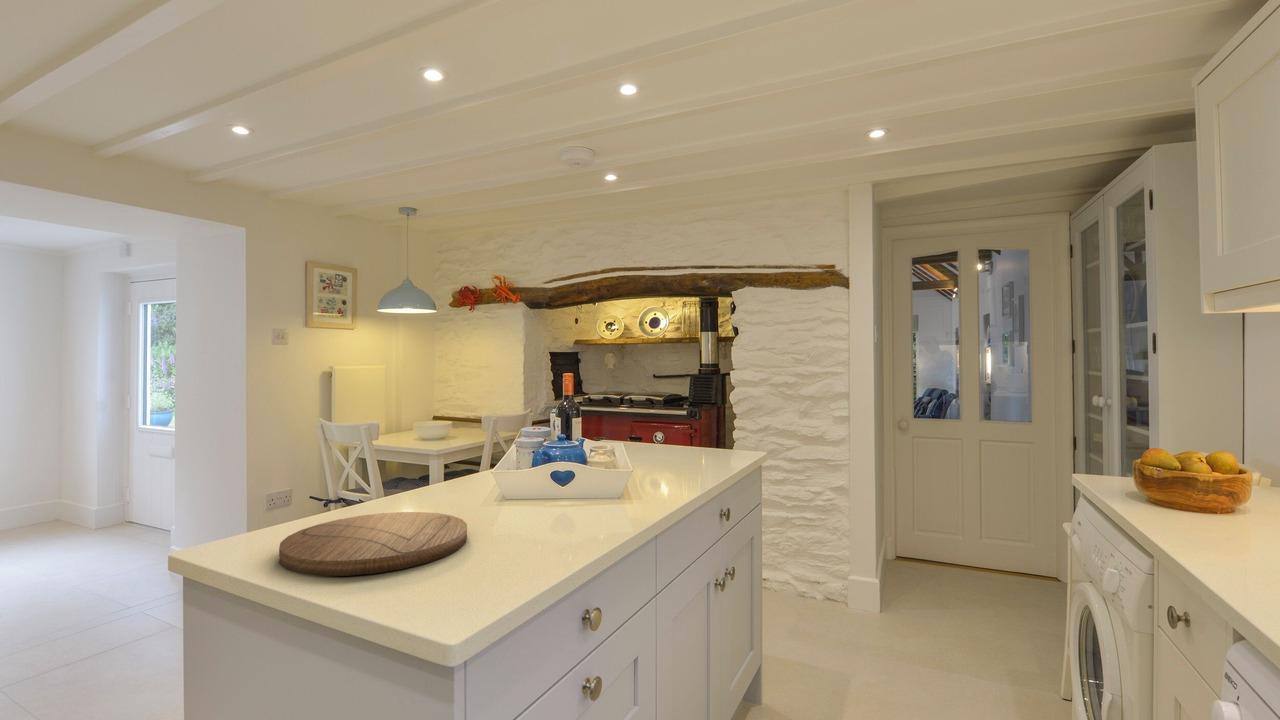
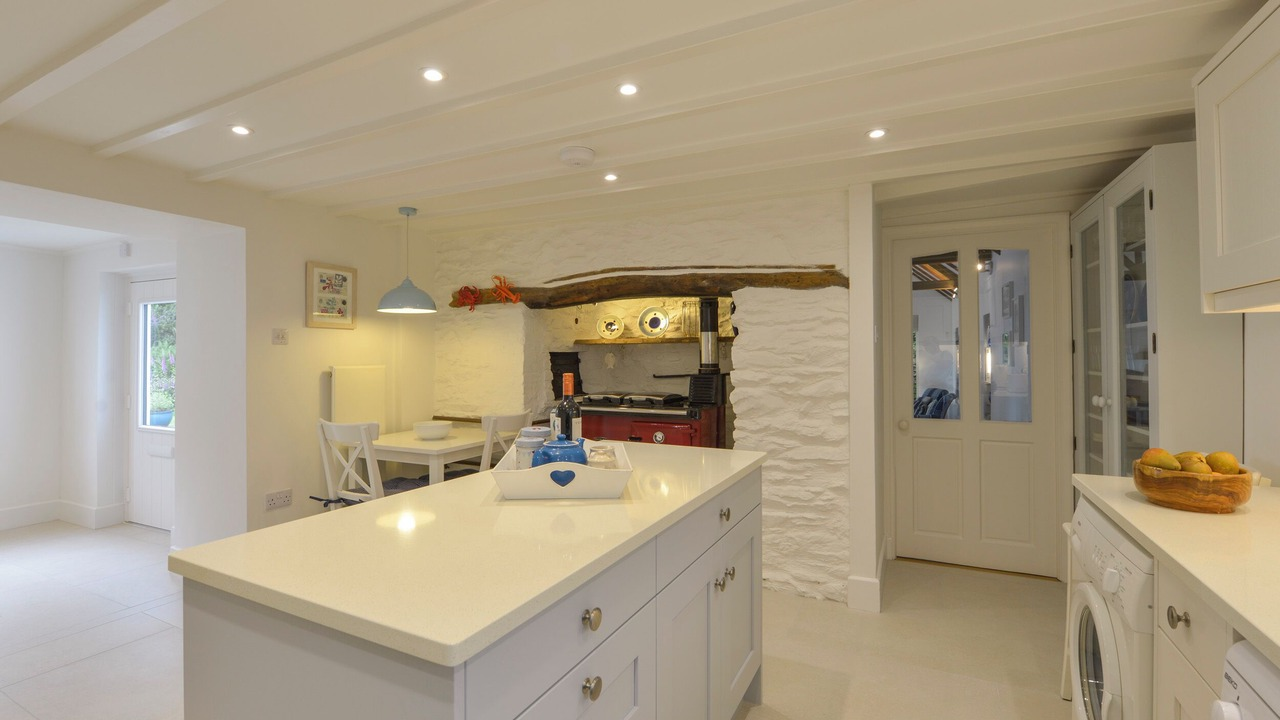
- cutting board [278,511,468,577]
